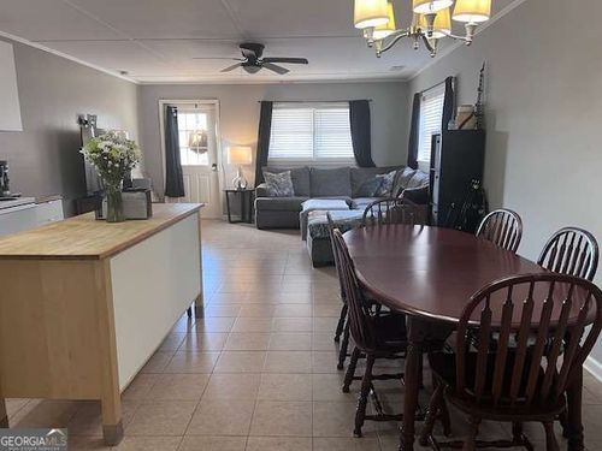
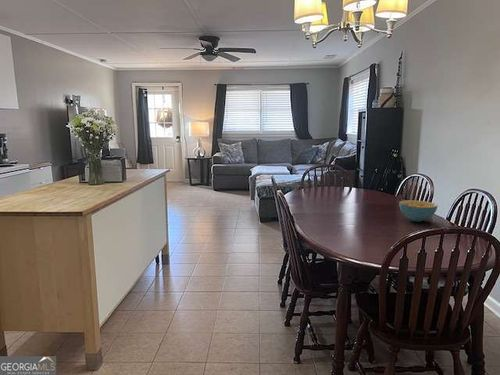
+ cereal bowl [398,199,438,223]
